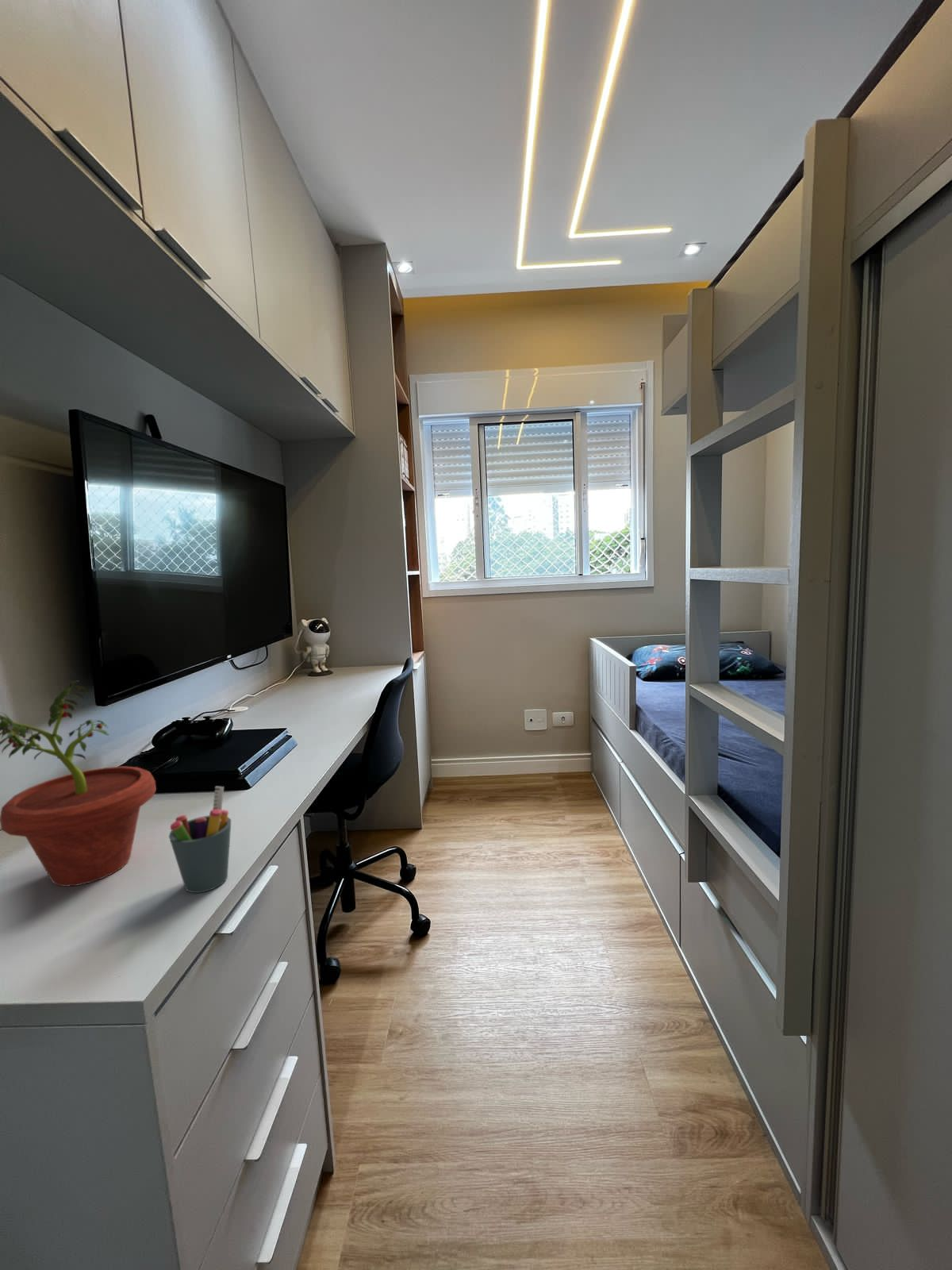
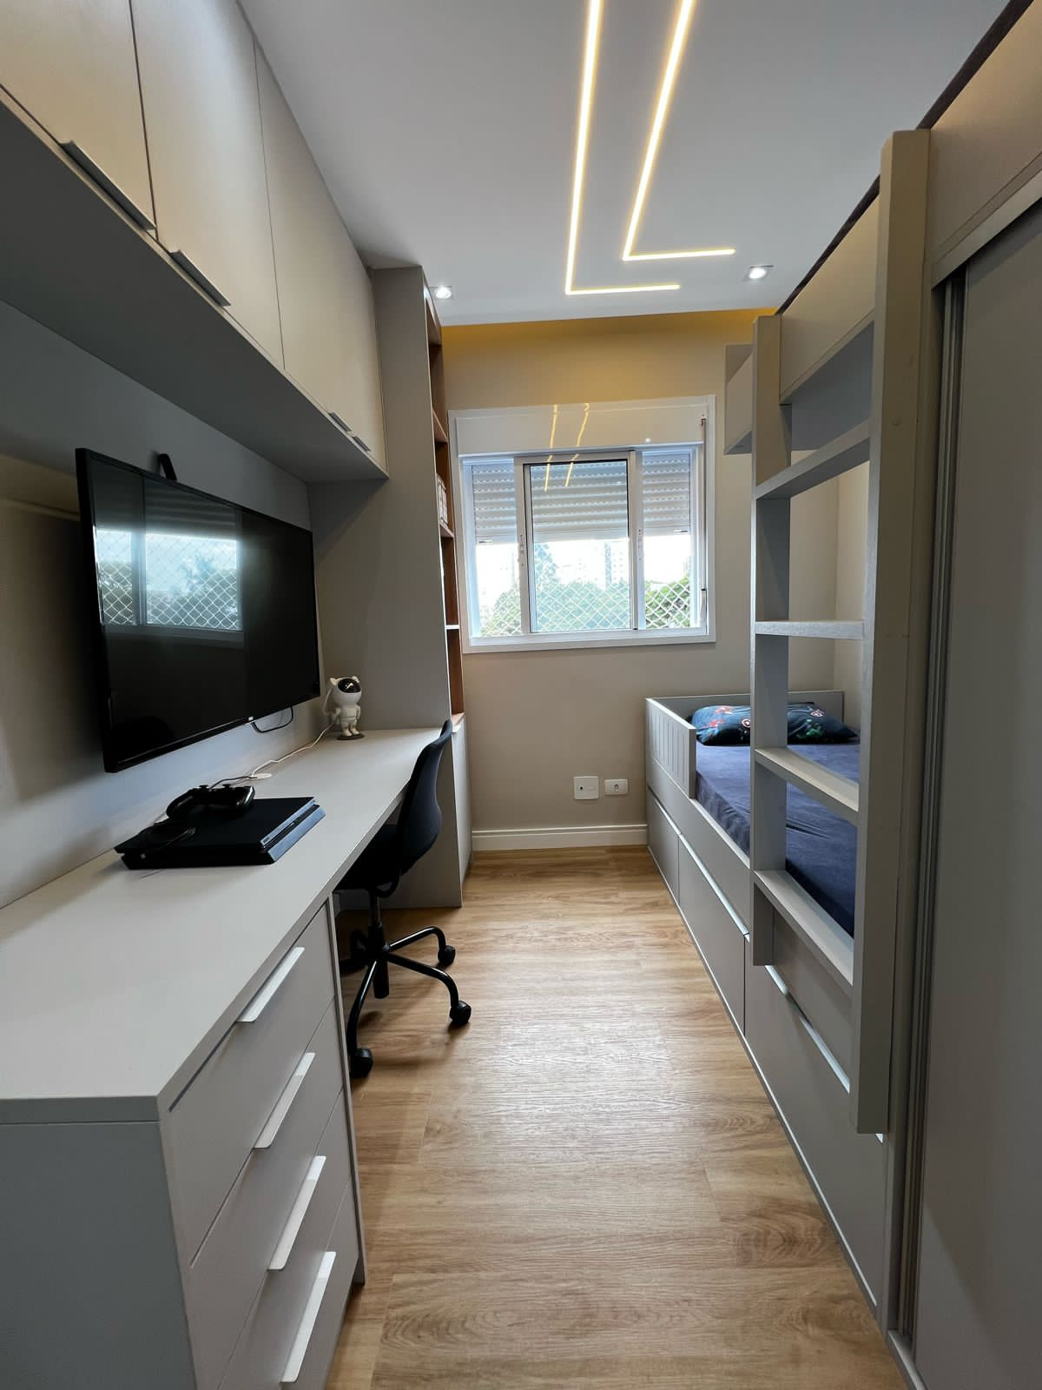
- potted plant [0,680,157,887]
- pen holder [168,786,232,894]
